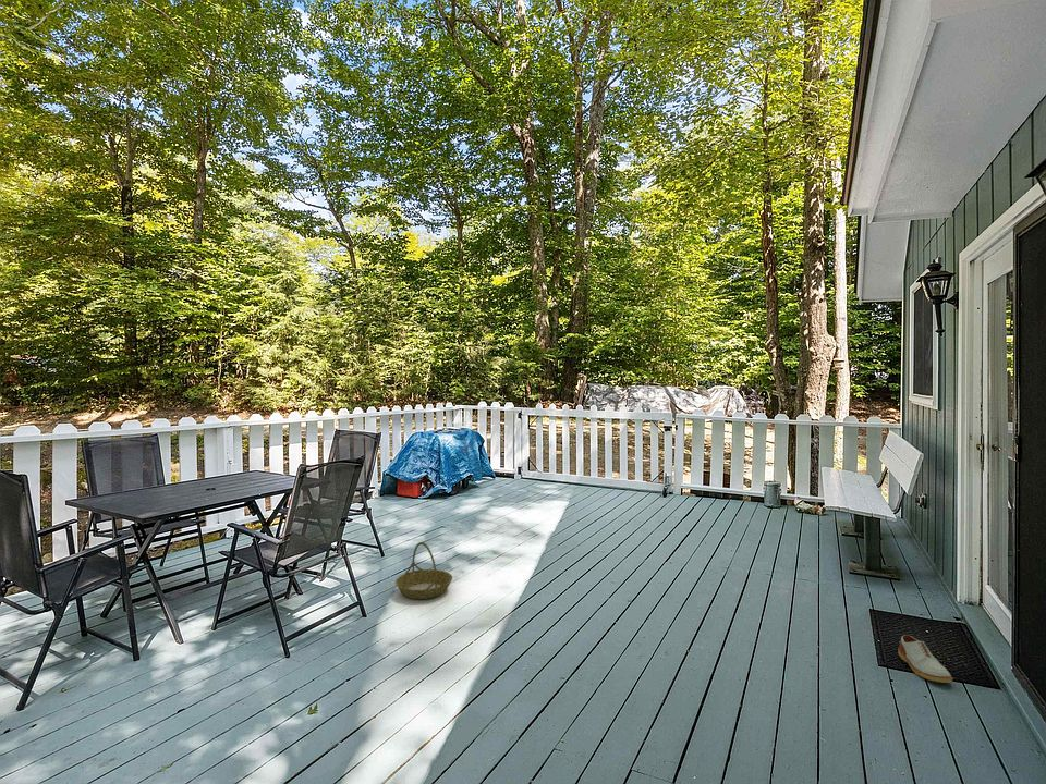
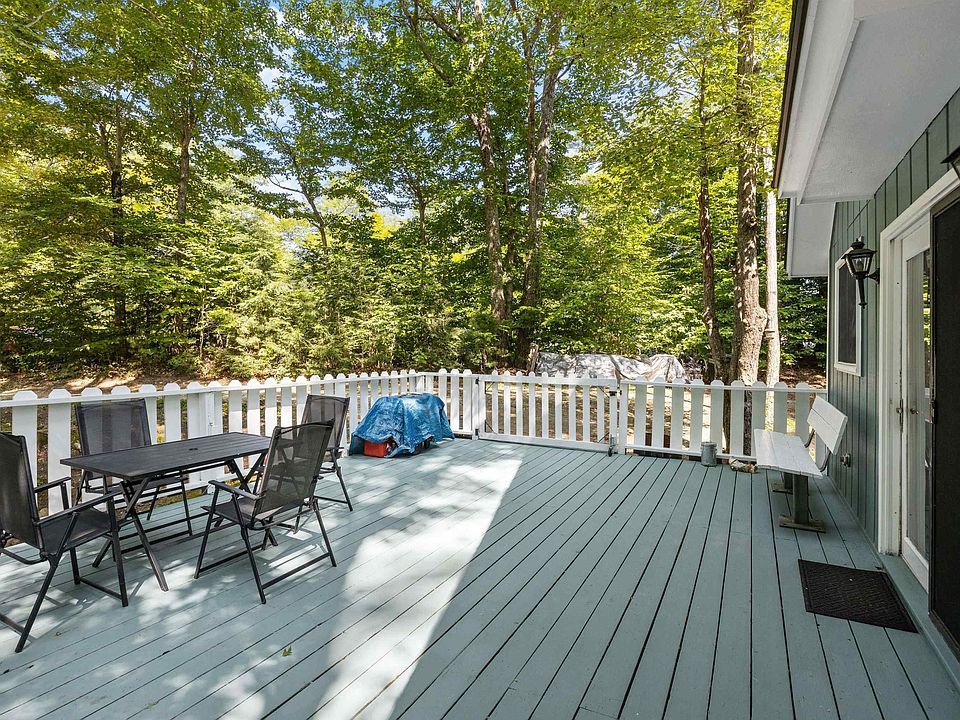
- shoe [897,634,953,684]
- basket [394,541,453,600]
